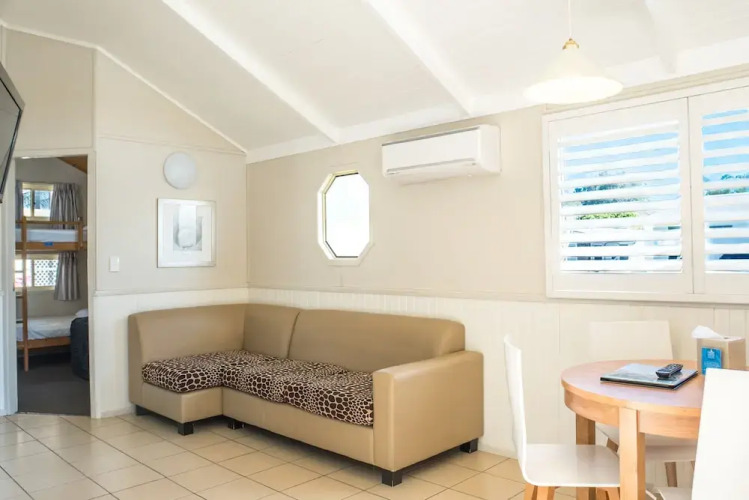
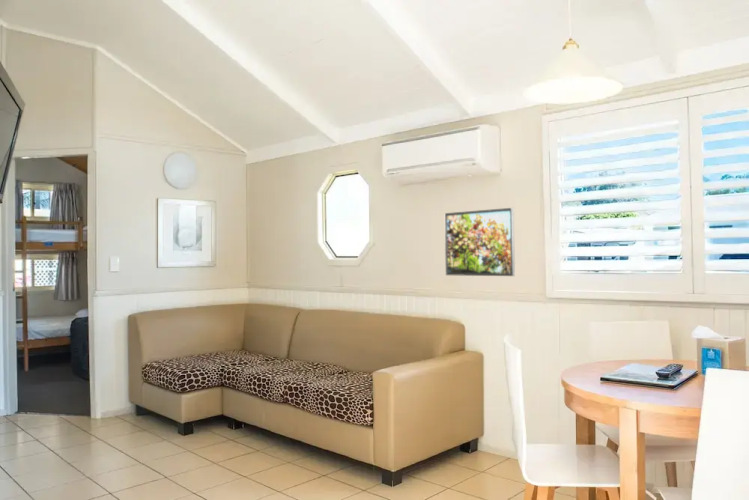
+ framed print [444,207,516,277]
